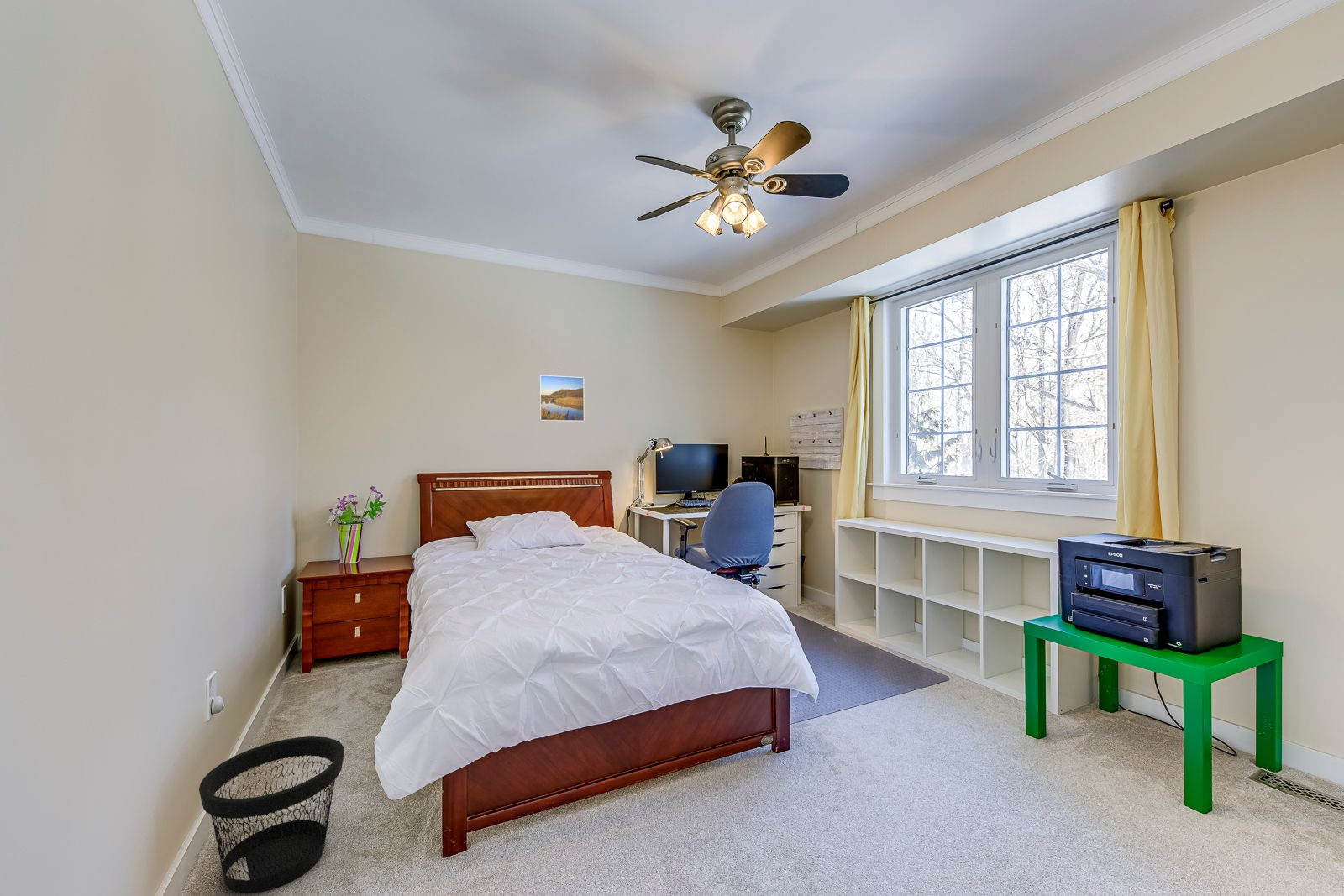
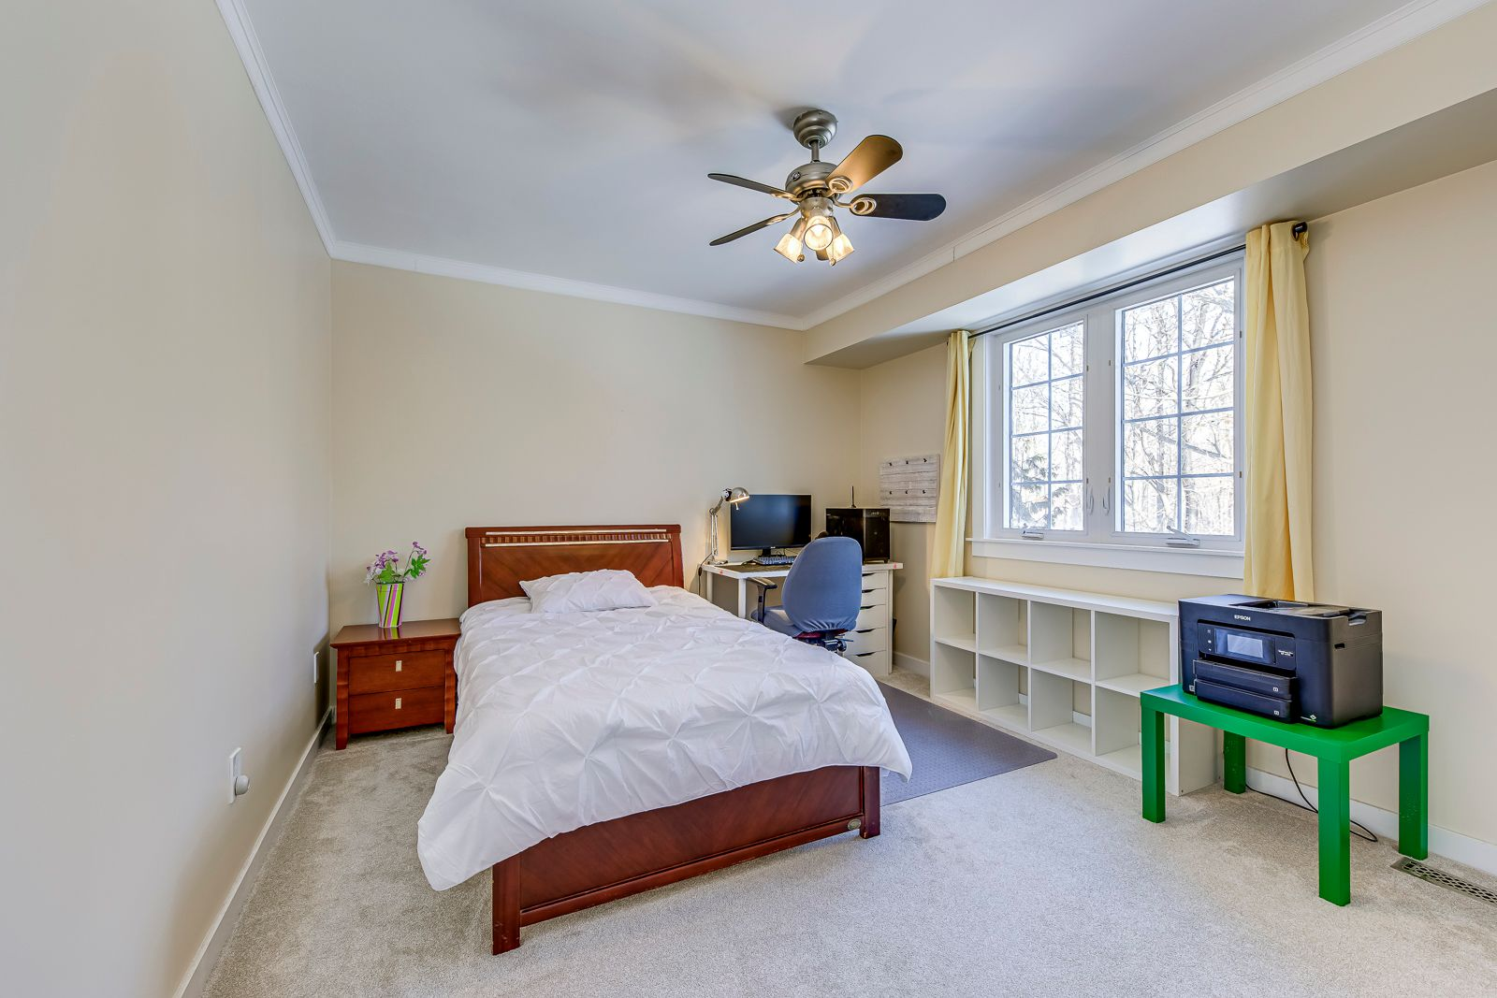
- wastebasket [198,736,345,894]
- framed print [538,375,585,422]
